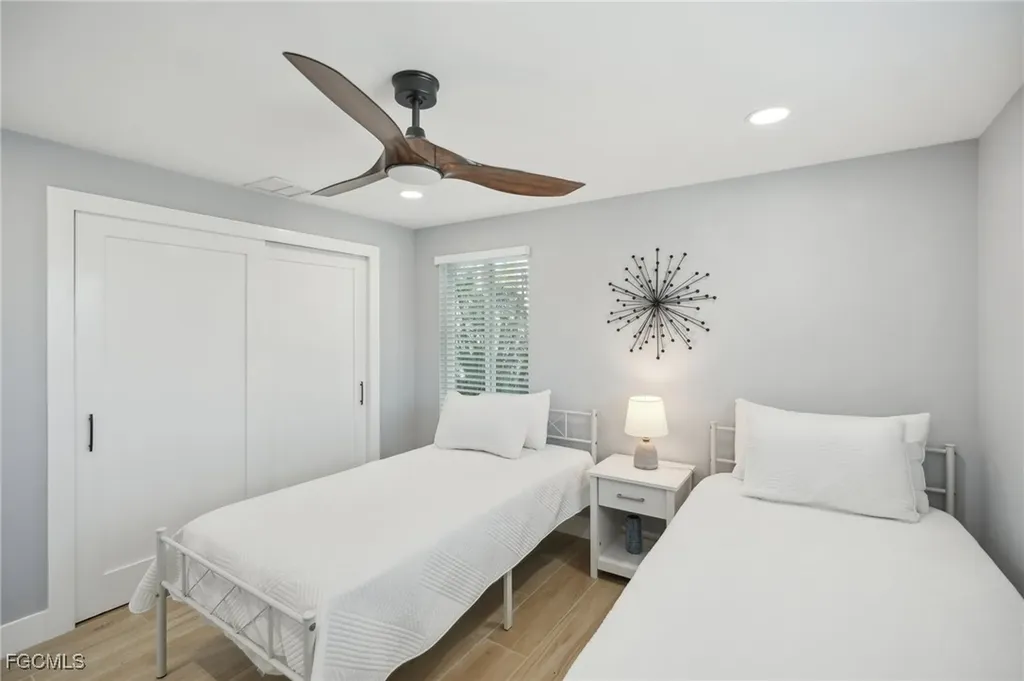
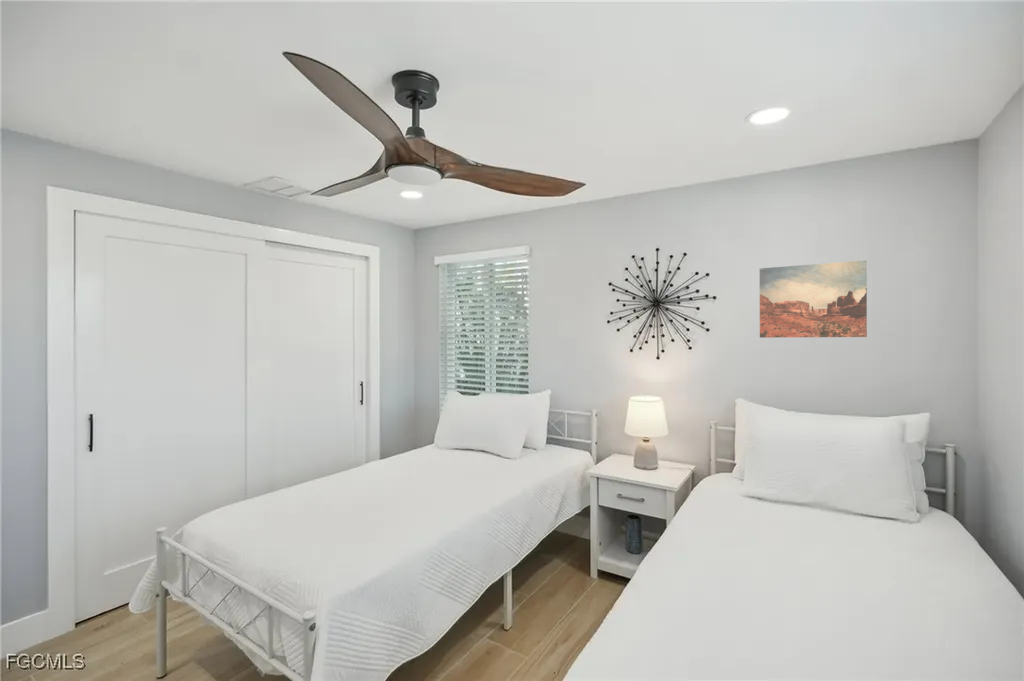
+ wall art [759,260,868,339]
